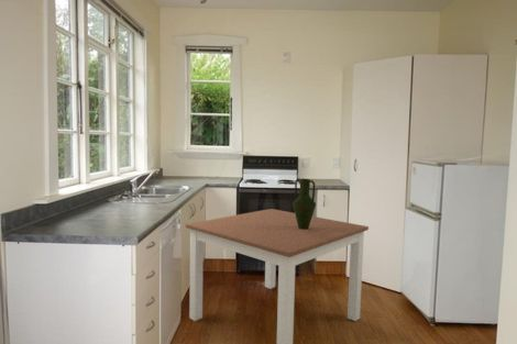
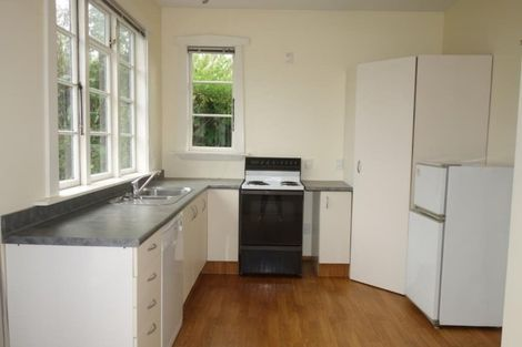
- dining table [185,208,370,344]
- vase [292,178,317,230]
